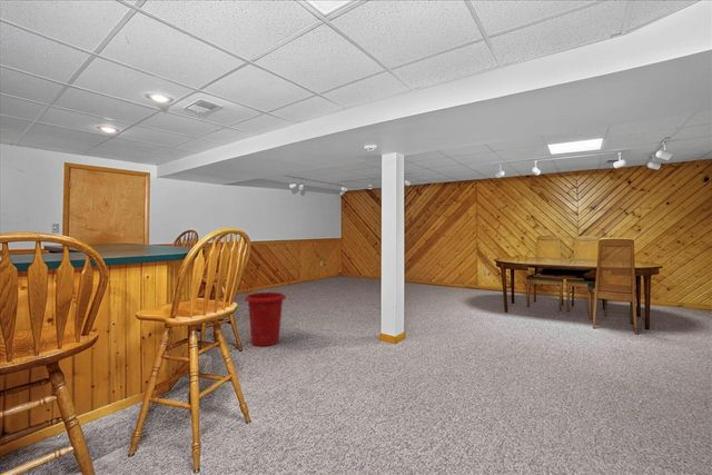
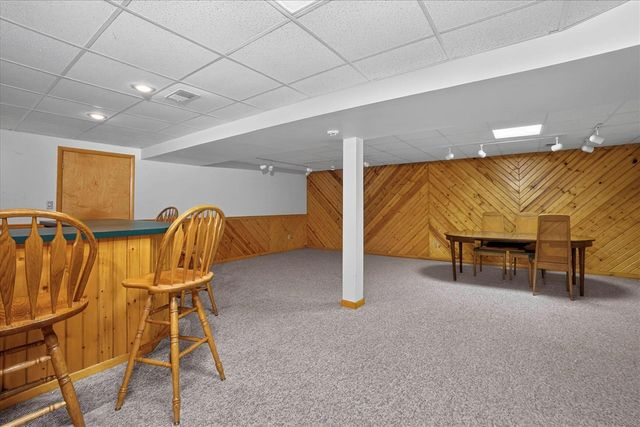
- waste bin [244,291,287,347]
